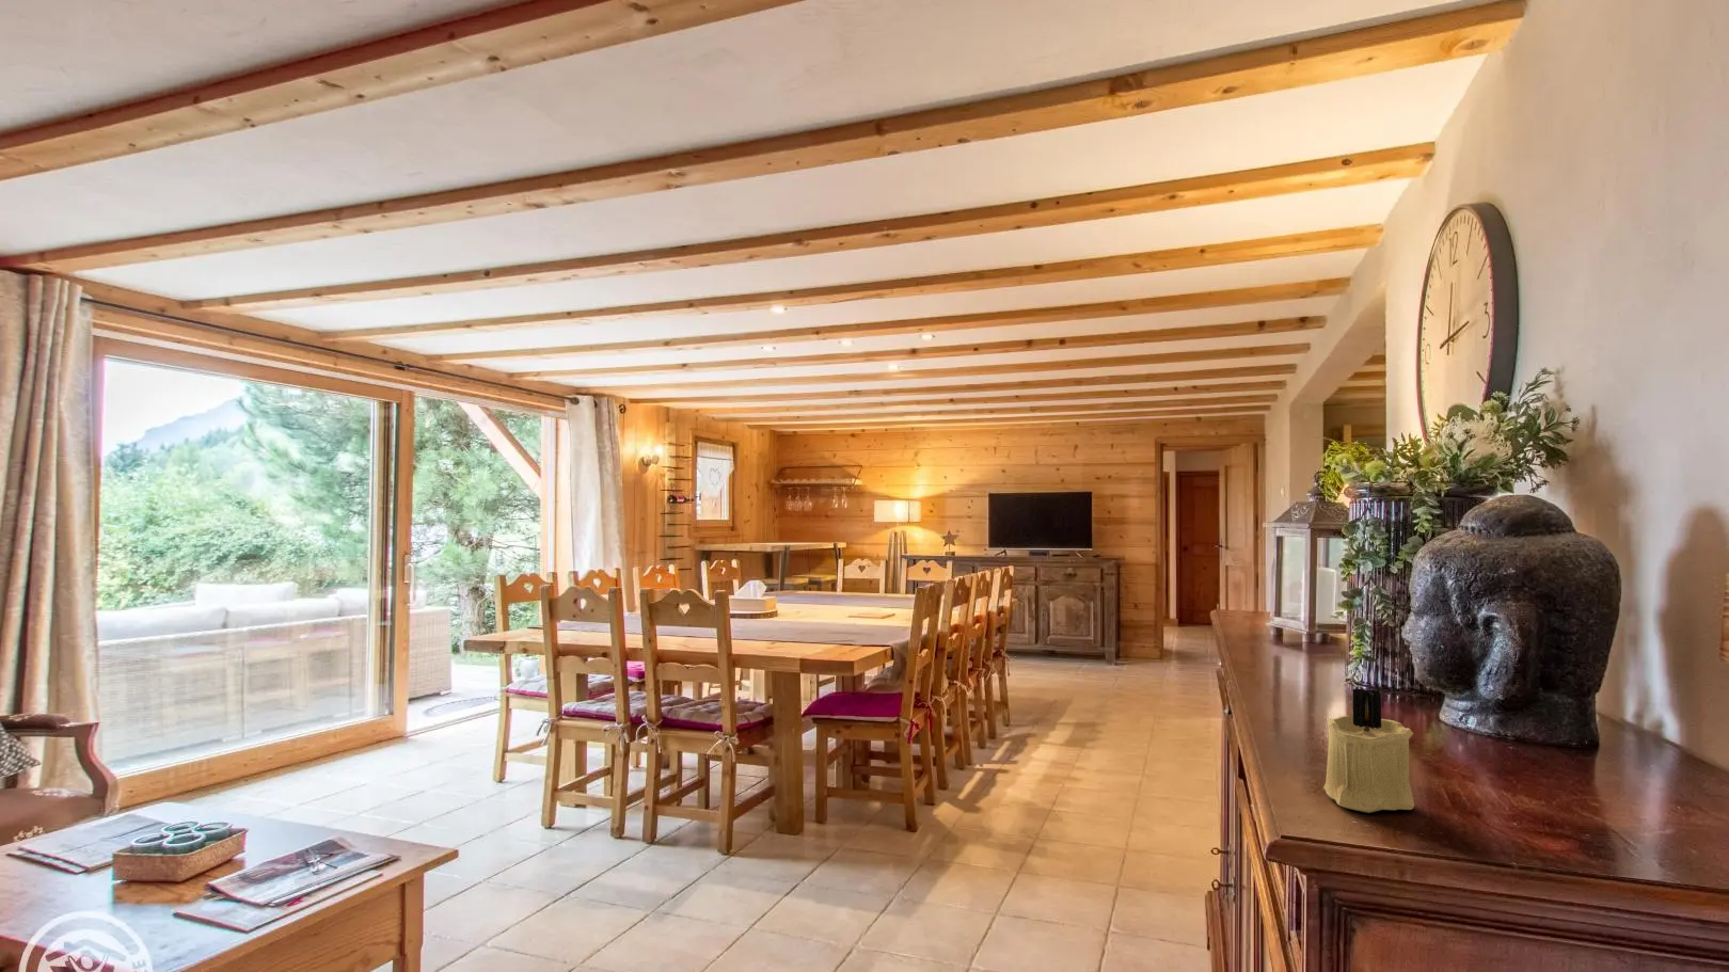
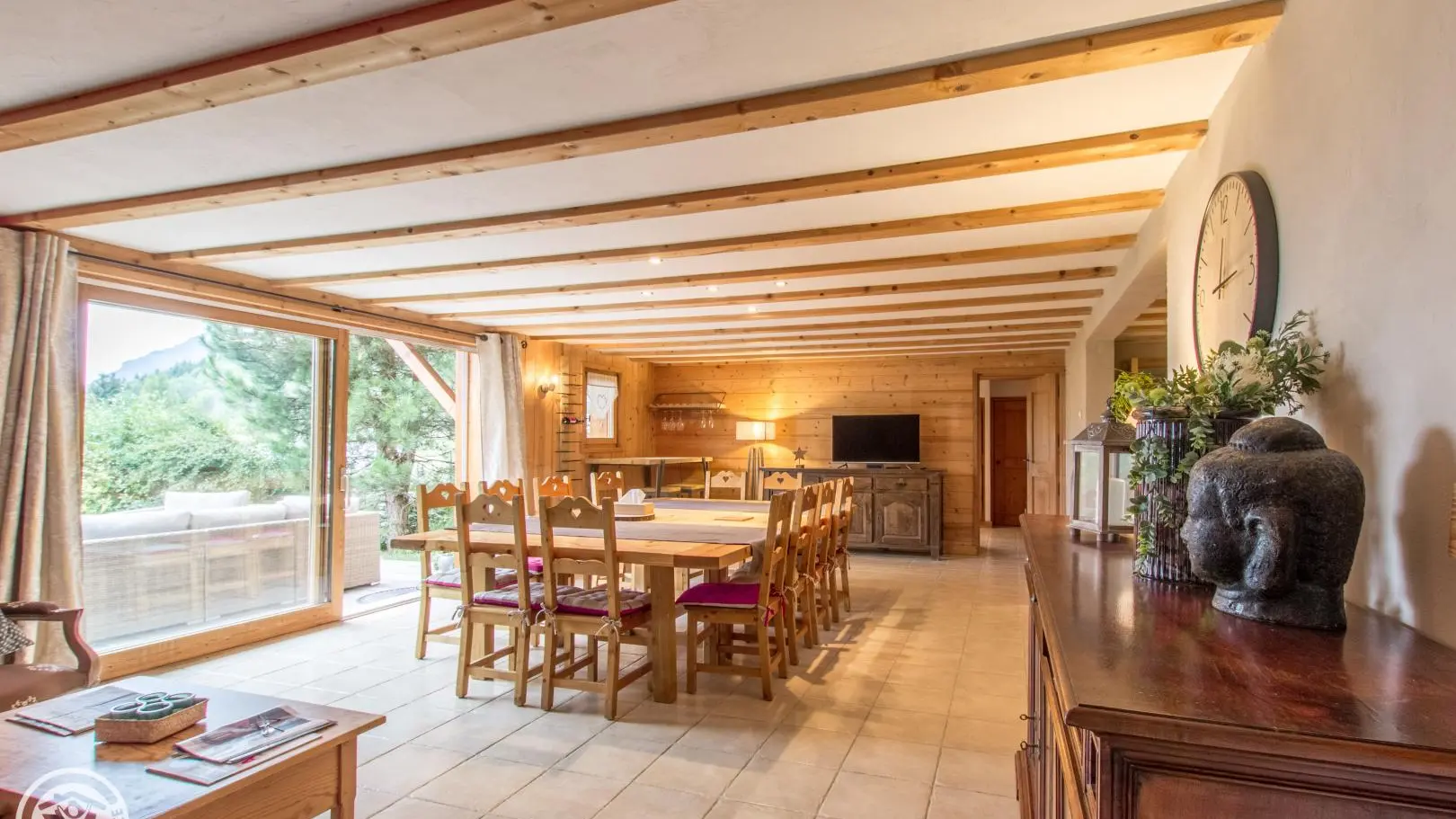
- candle [1323,687,1416,814]
